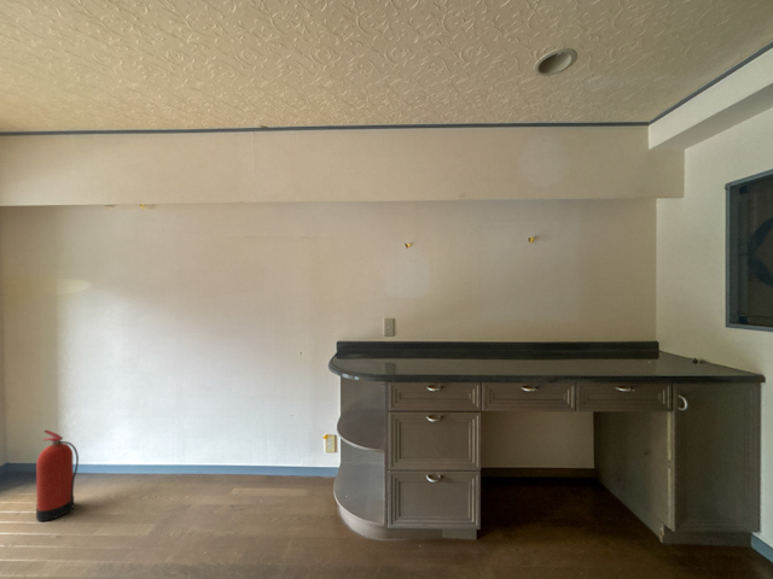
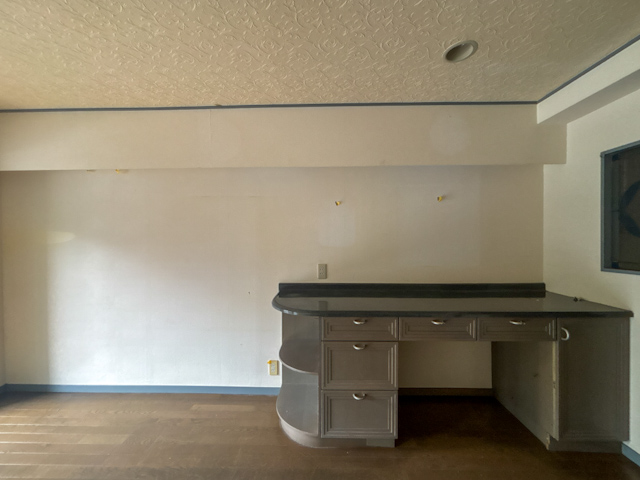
- fire extinguisher [35,428,80,522]
